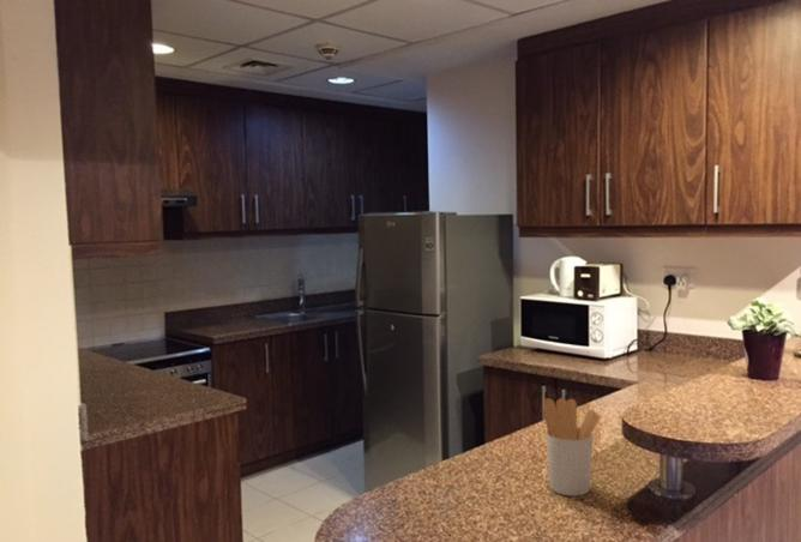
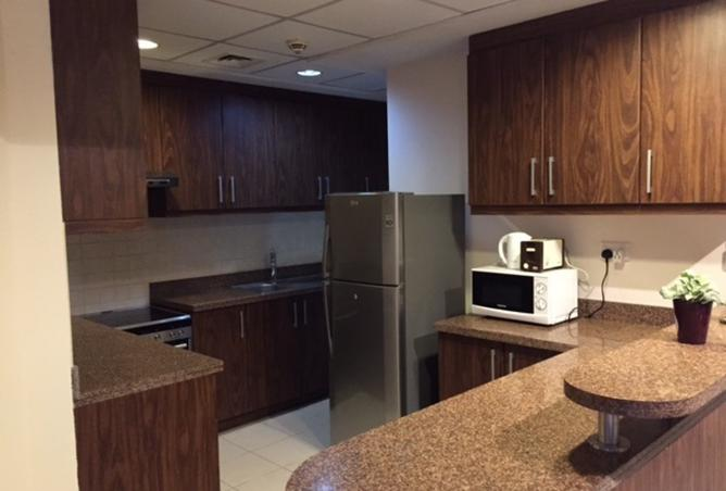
- utensil holder [542,397,602,498]
